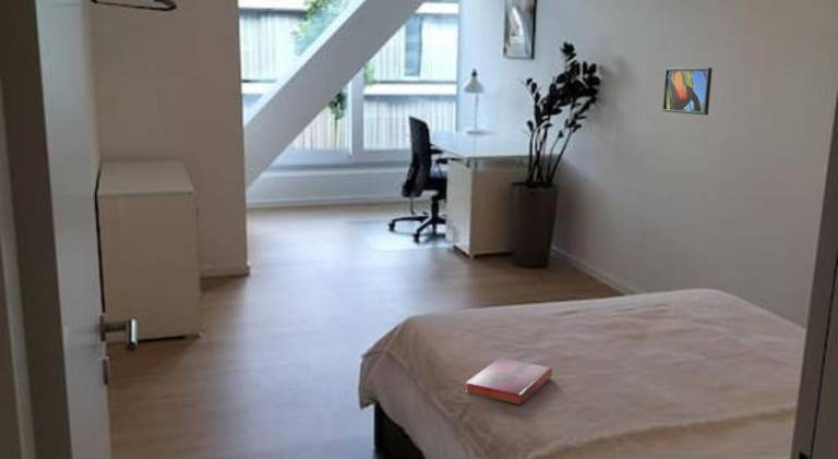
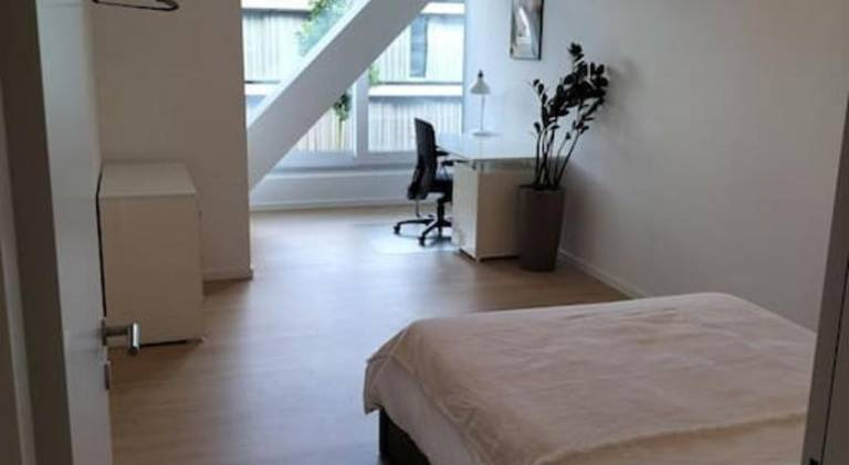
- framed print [661,67,714,116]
- hardback book [465,357,553,407]
